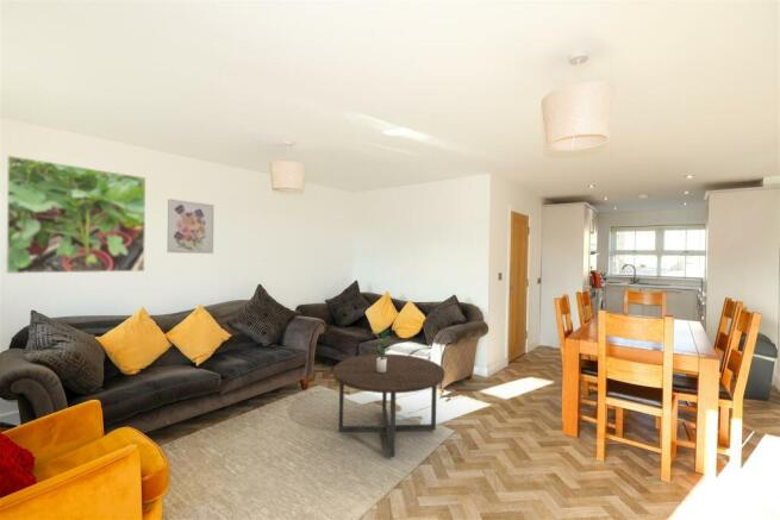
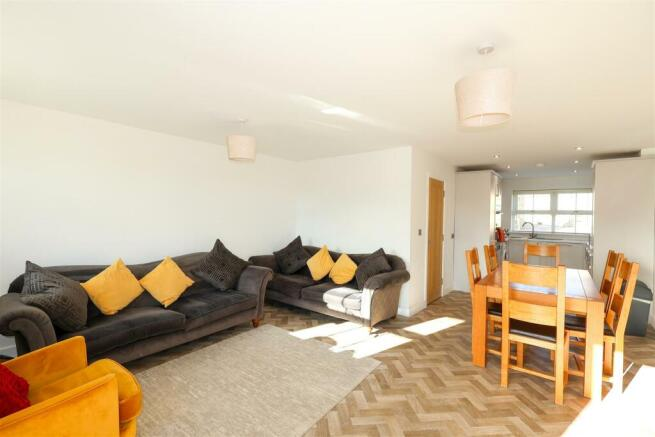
- potted plant [370,328,392,372]
- coffee table [332,353,445,461]
- wall art [166,198,216,255]
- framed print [5,155,146,275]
